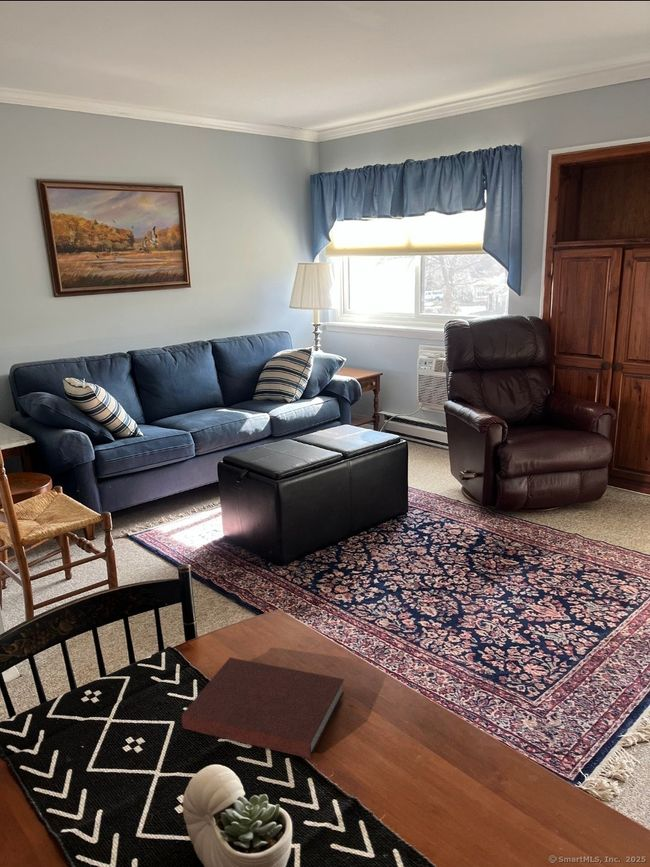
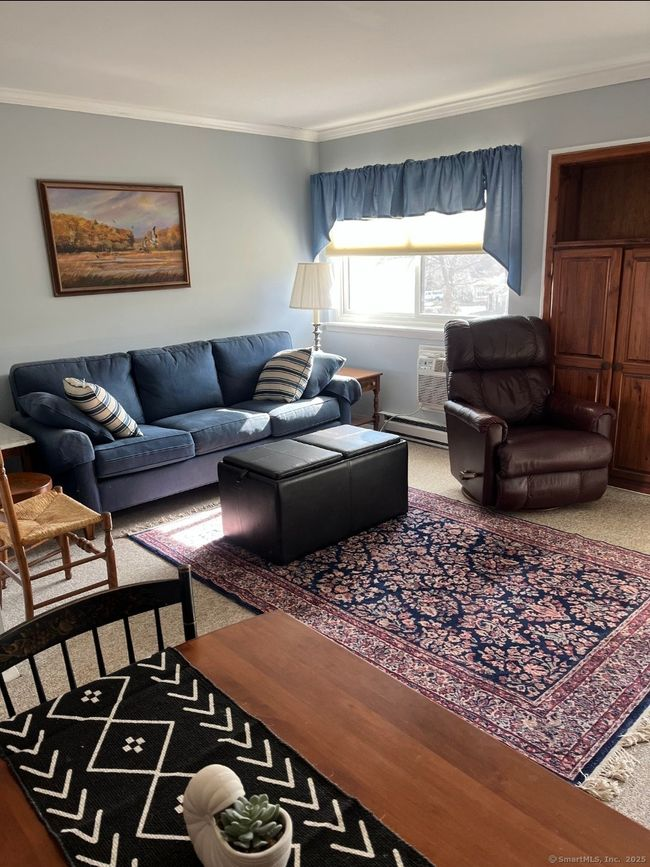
- notebook [181,657,345,760]
